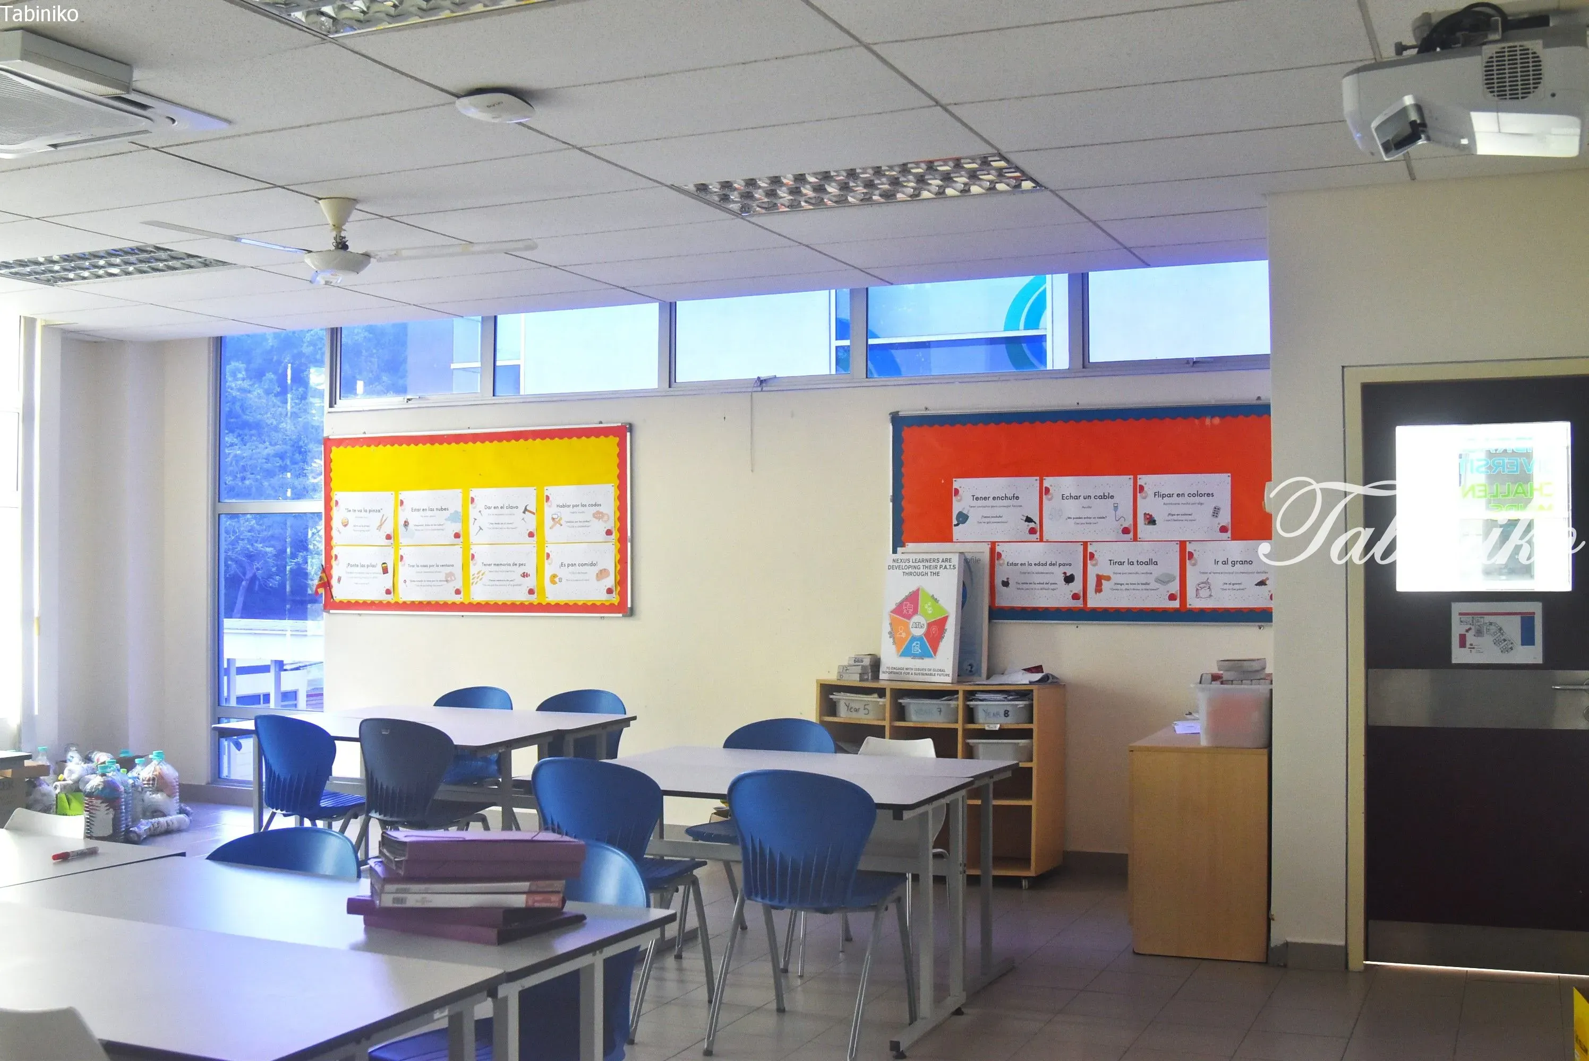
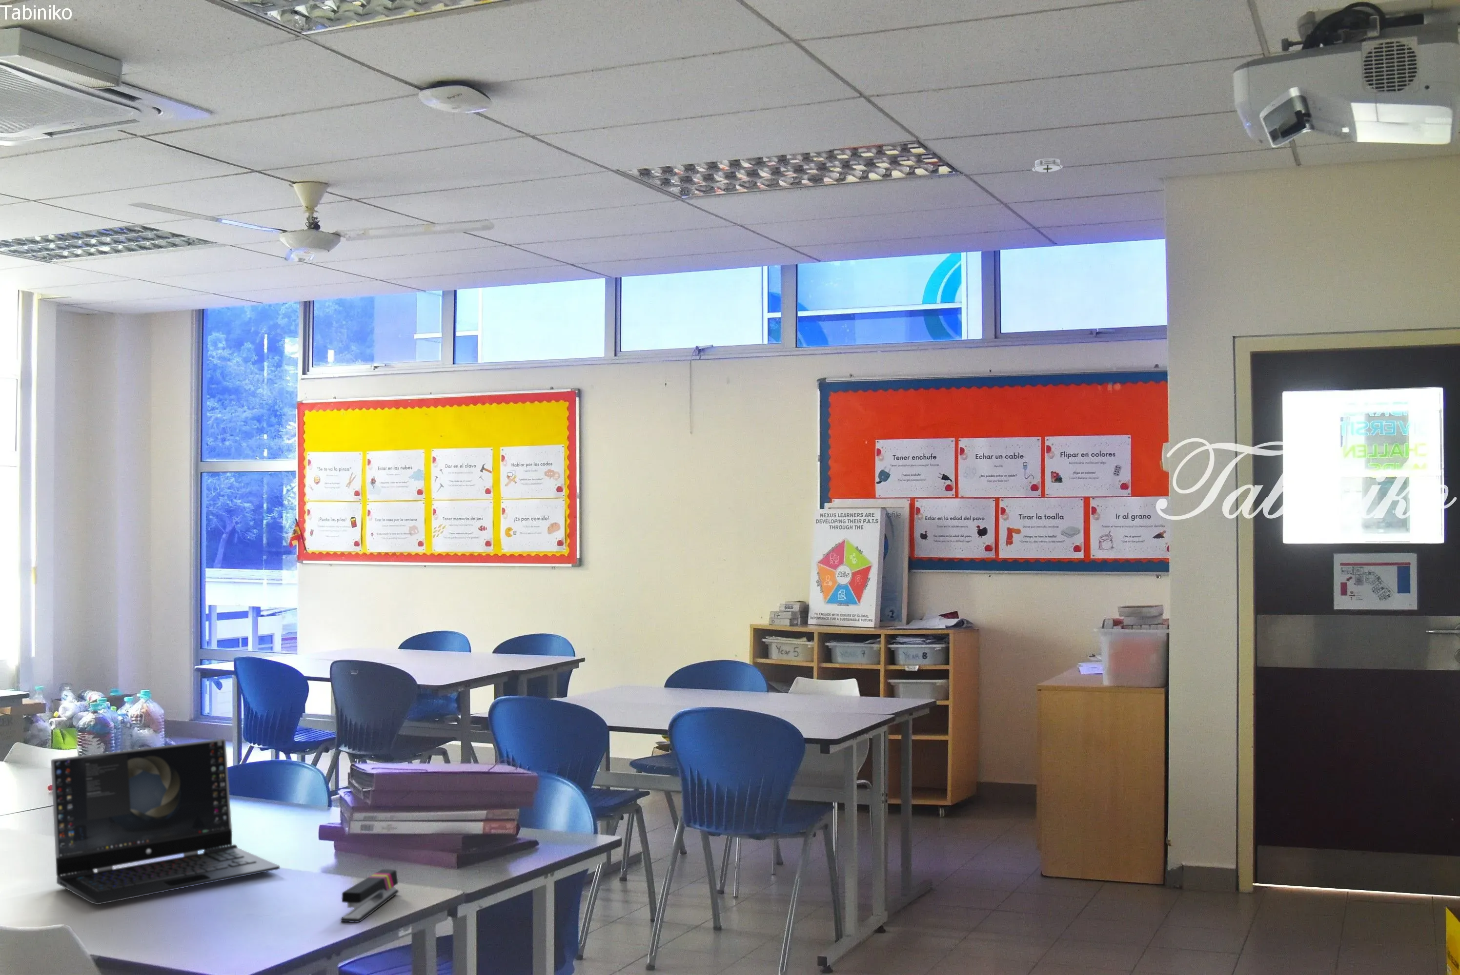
+ laptop [50,738,280,904]
+ stapler [340,868,400,923]
+ smoke detector [1031,158,1064,174]
